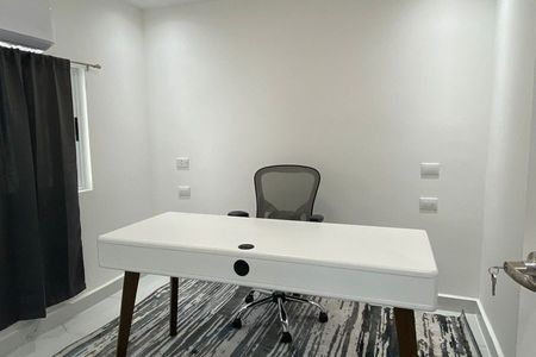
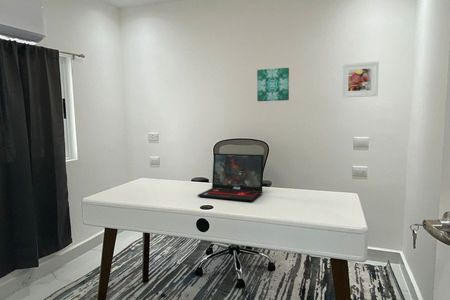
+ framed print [341,61,380,99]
+ wall art [256,67,290,102]
+ laptop [196,152,265,202]
